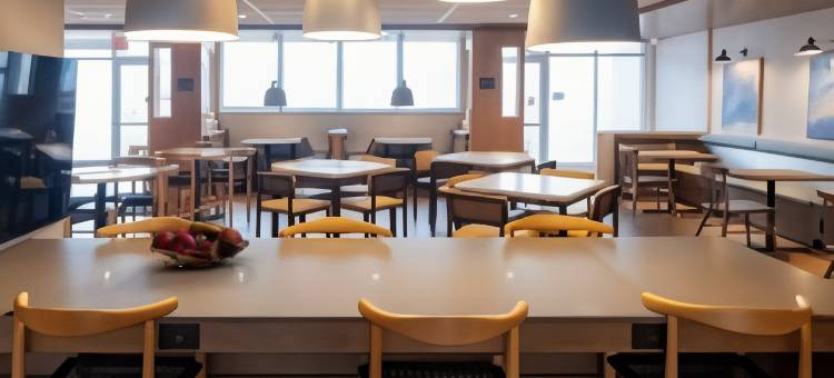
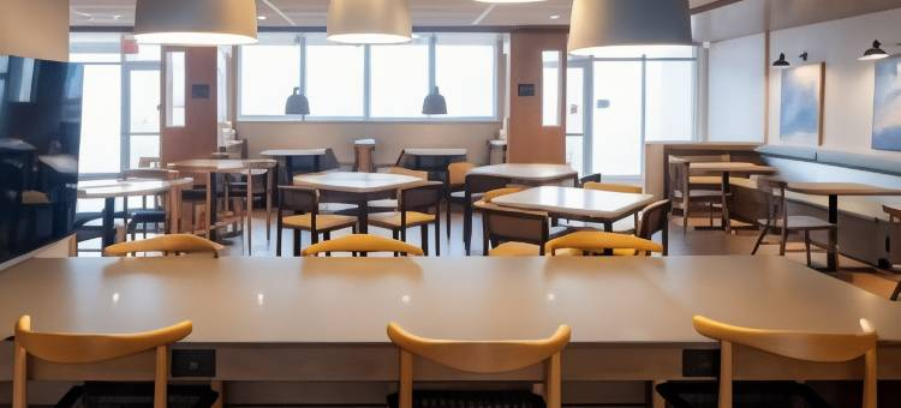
- fruit basket [149,221,250,268]
